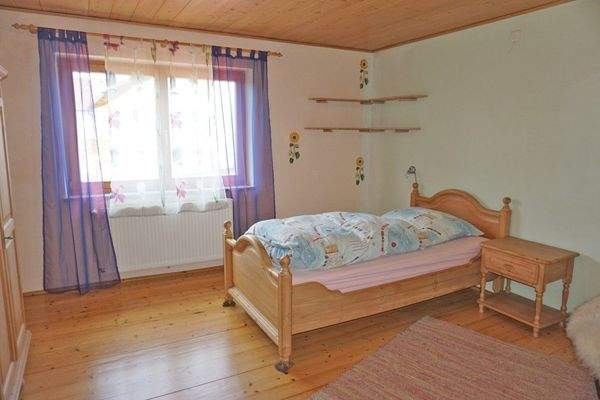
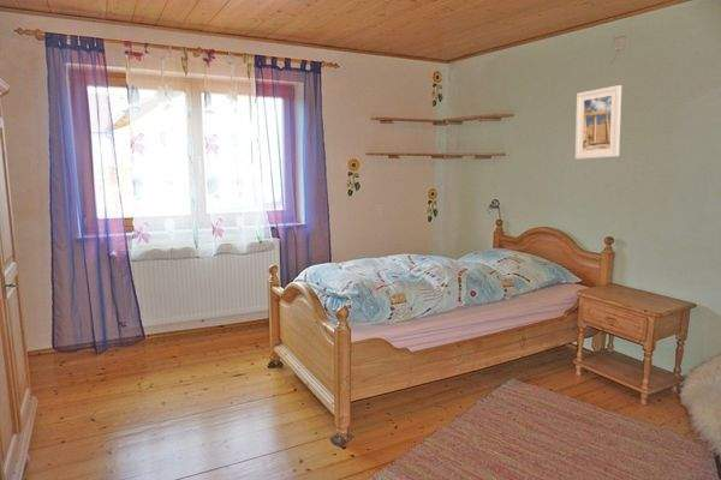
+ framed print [574,84,622,160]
